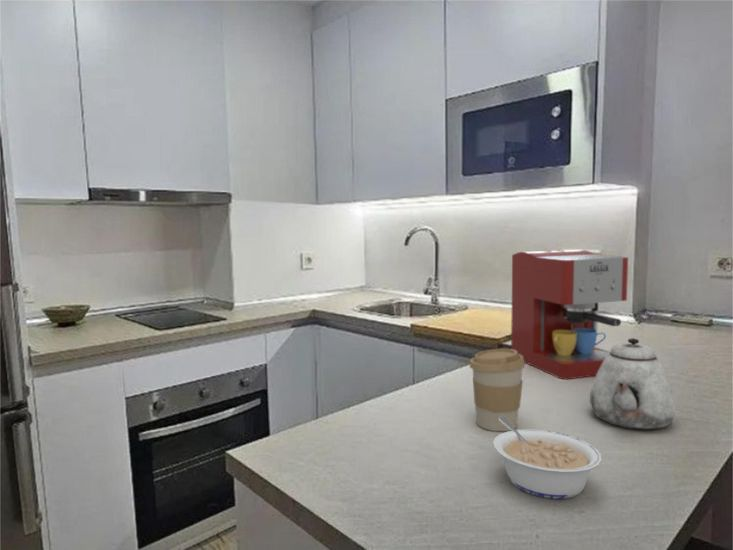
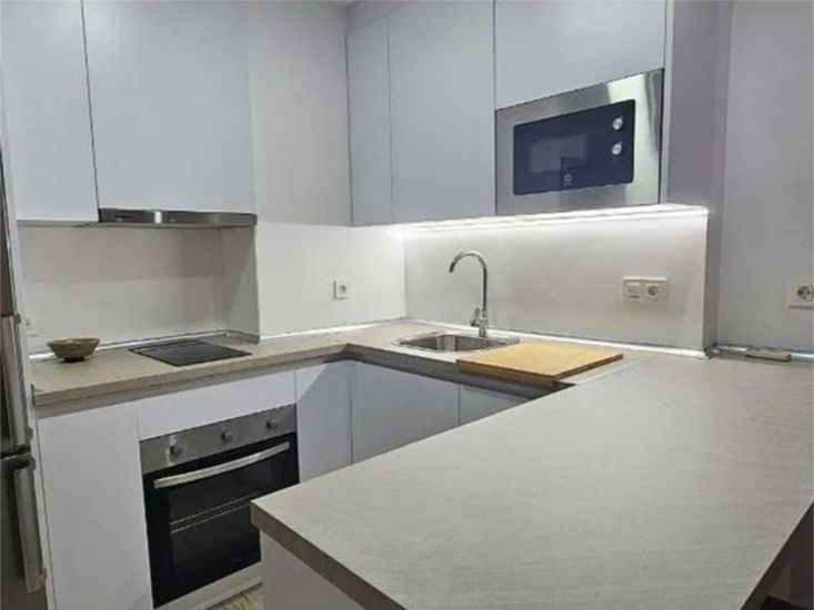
- legume [492,416,602,500]
- coffee maker [510,249,629,380]
- coffee cup [469,348,526,432]
- teapot [589,338,677,431]
